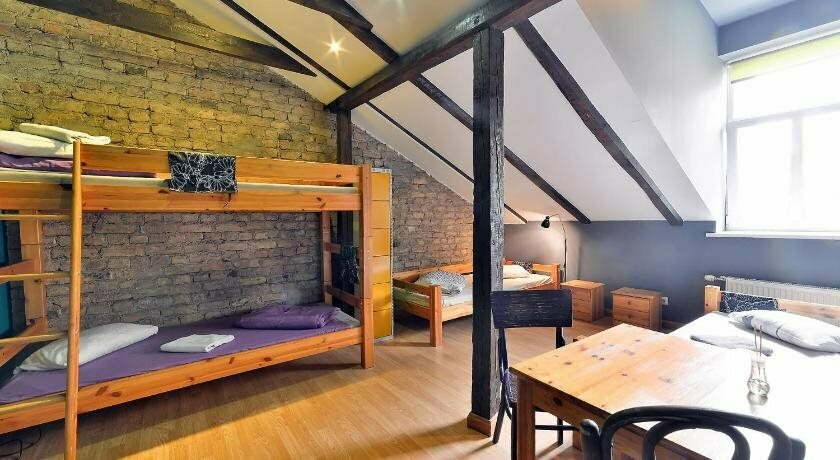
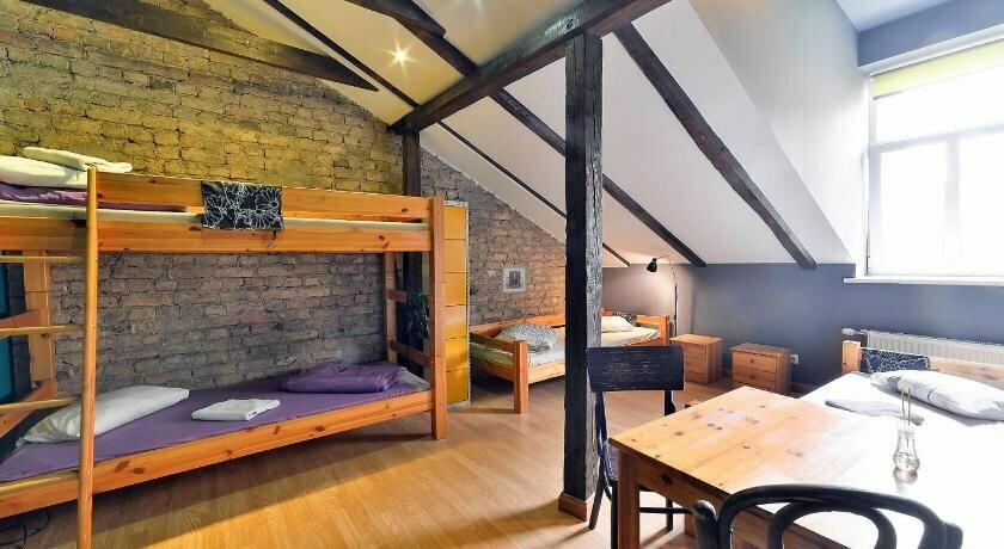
+ wall art [500,265,528,295]
